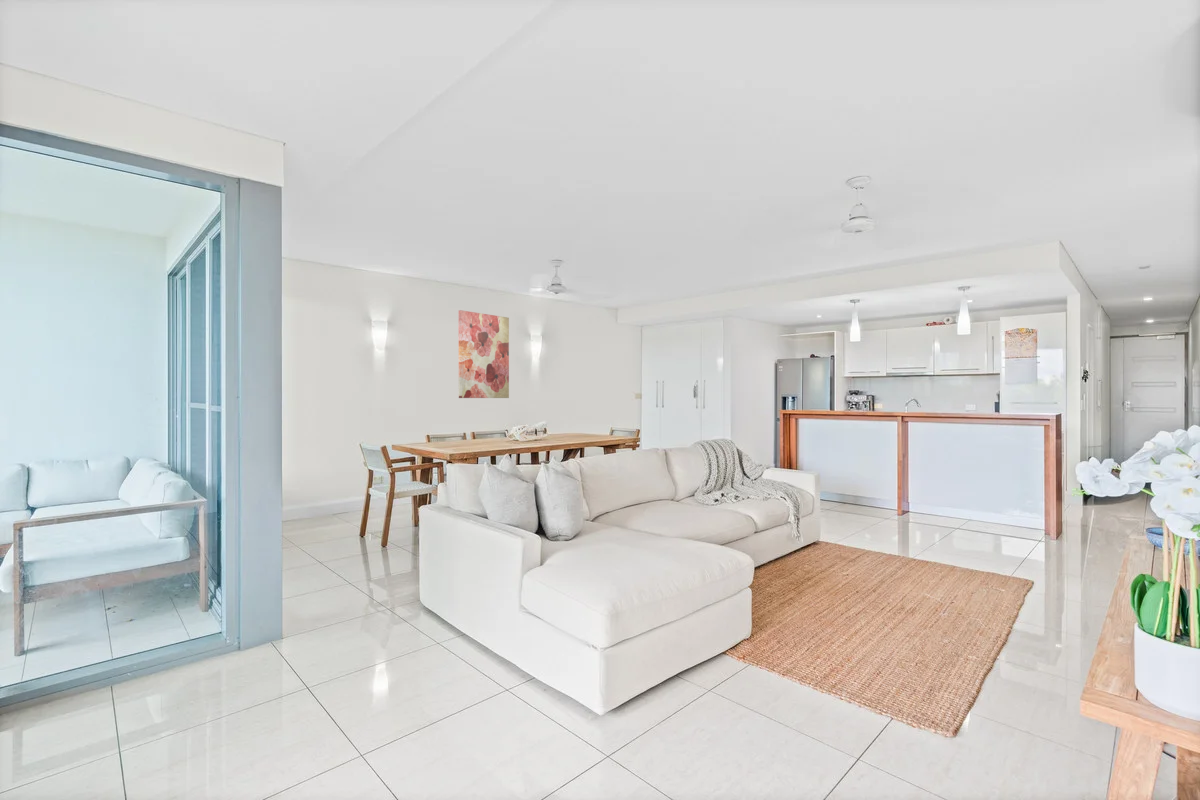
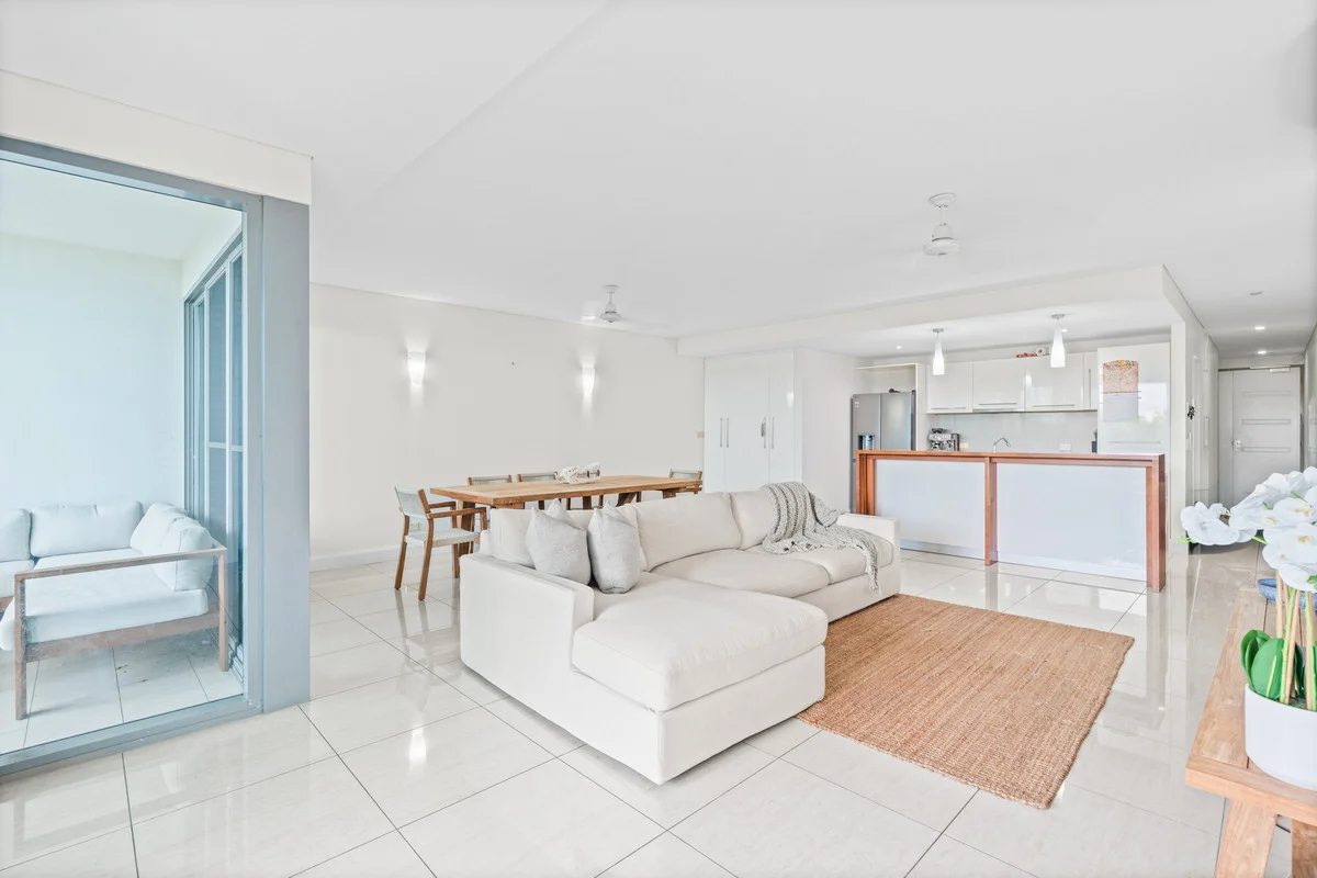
- wall art [458,309,510,399]
